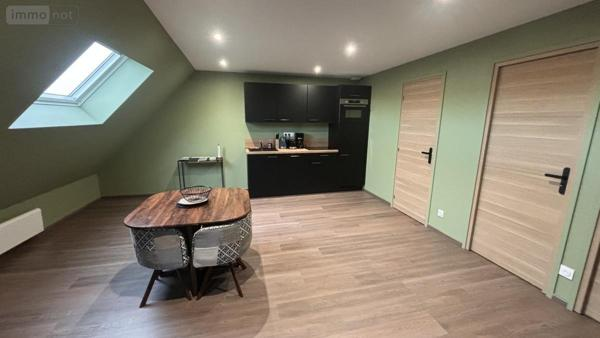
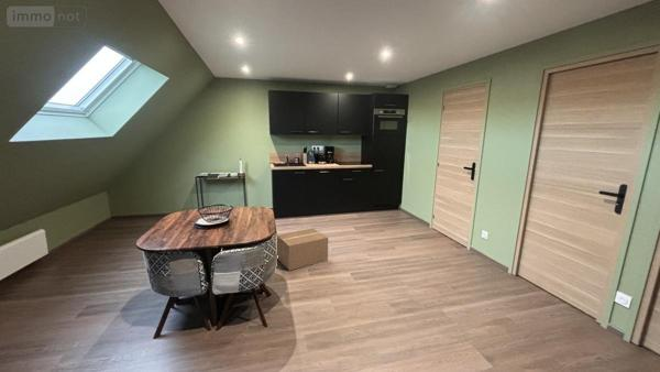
+ cardboard box [276,227,329,272]
